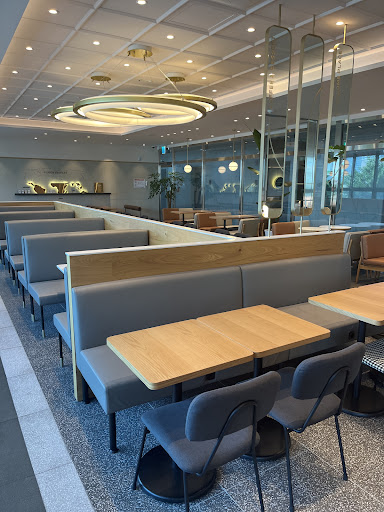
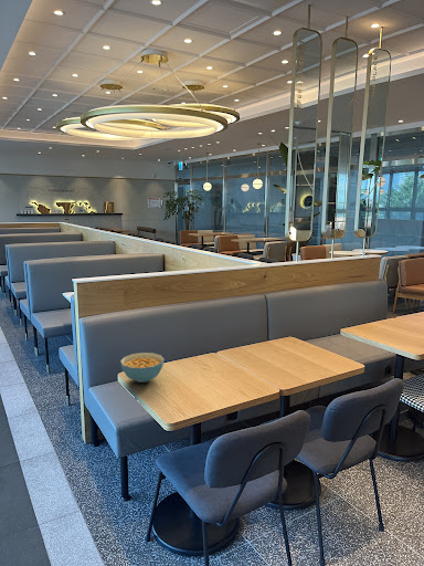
+ cereal bowl [119,352,166,384]
